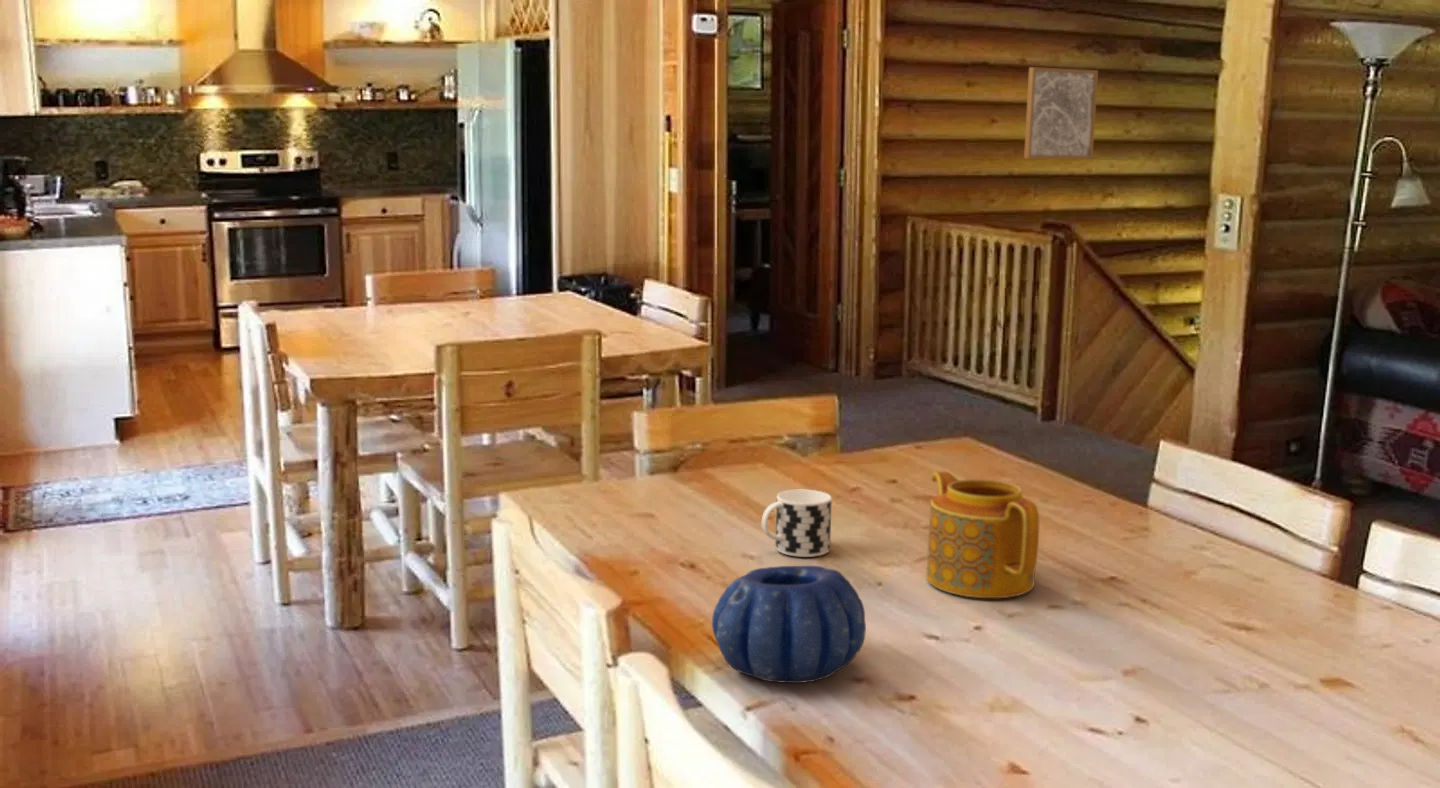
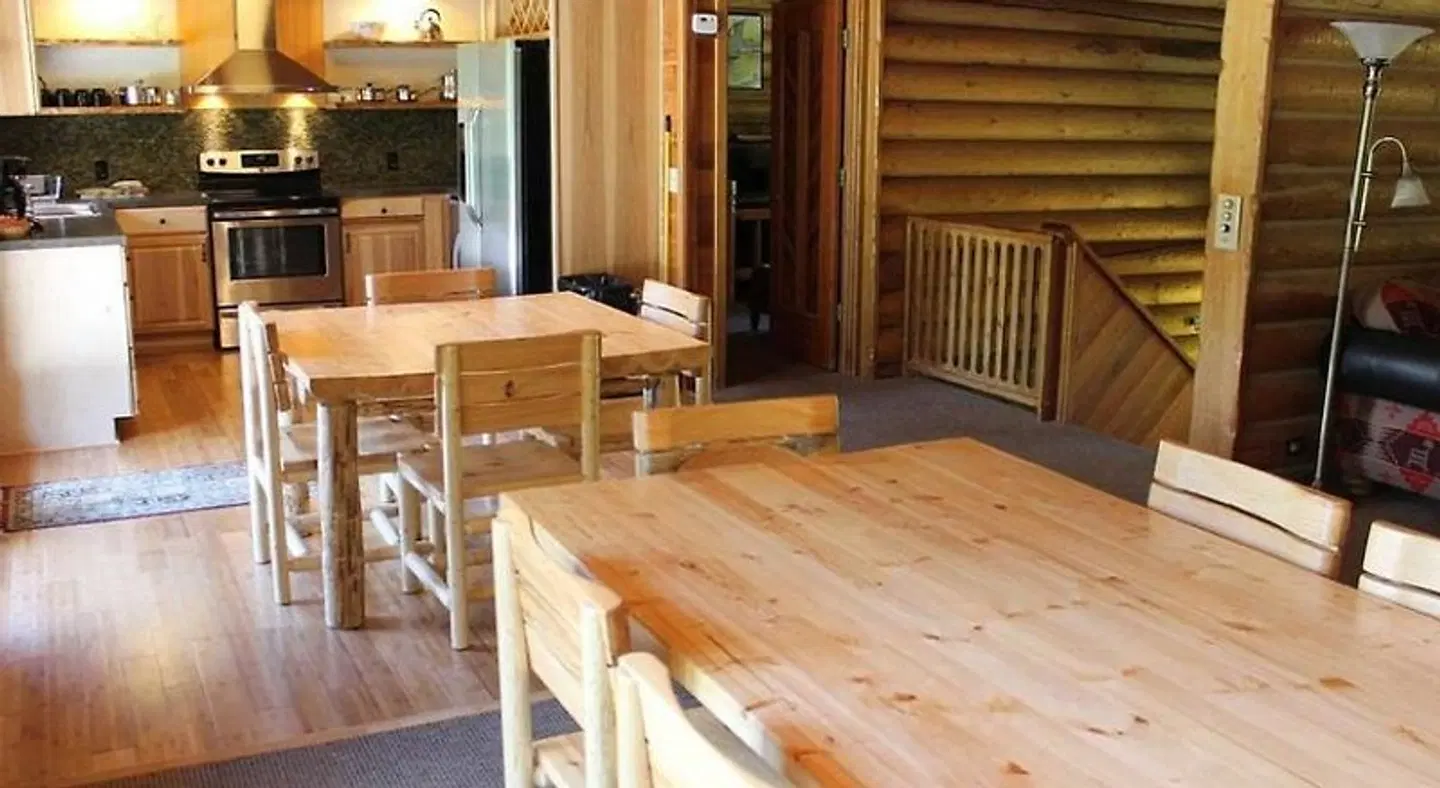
- wall art [1023,66,1099,160]
- decorative bowl [711,565,867,684]
- cup [761,489,833,558]
- teapot [925,470,1041,599]
